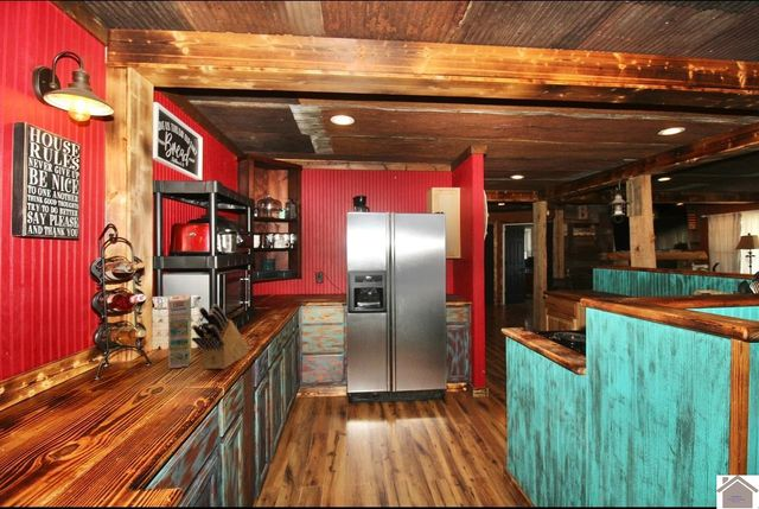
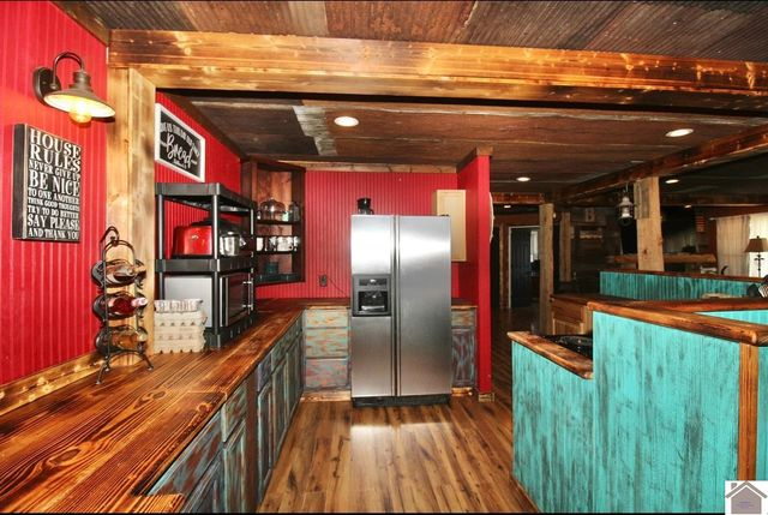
- cereal box [167,294,192,370]
- knife block [191,303,250,370]
